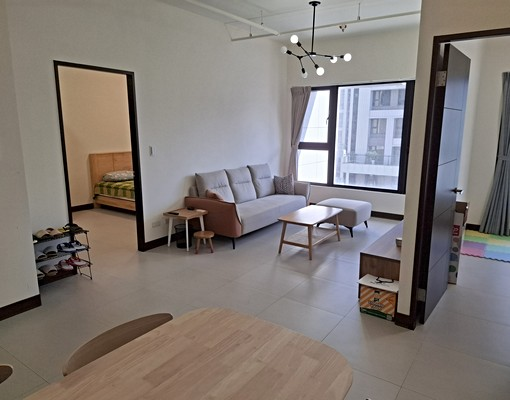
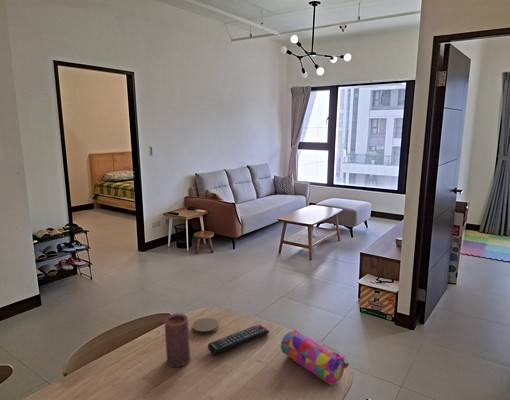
+ pencil case [280,329,350,386]
+ remote control [207,324,270,356]
+ candle [164,313,192,368]
+ coaster [191,317,219,336]
